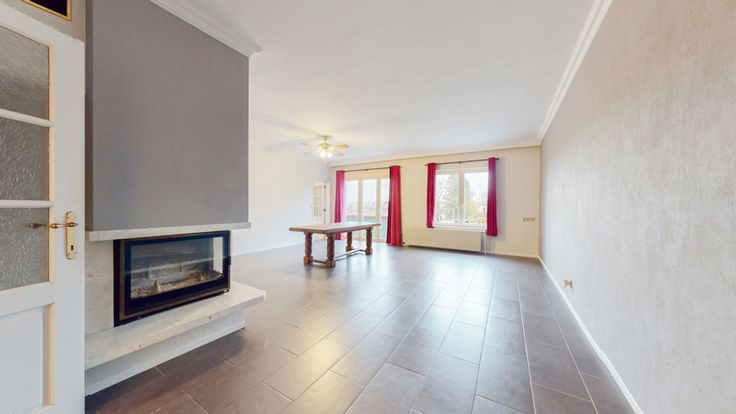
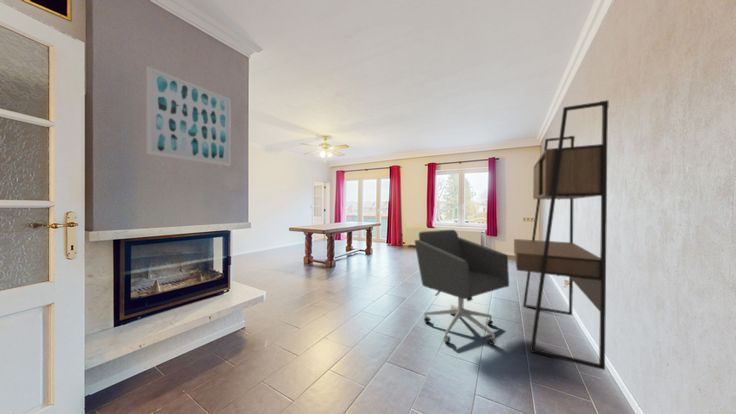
+ desk [513,99,609,371]
+ office chair [414,229,510,346]
+ wall art [146,65,232,167]
